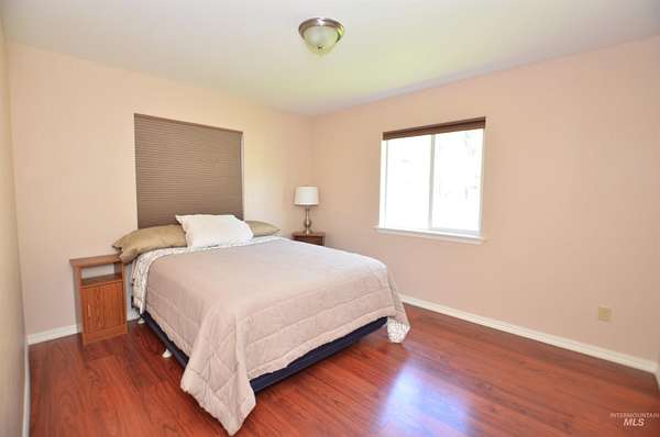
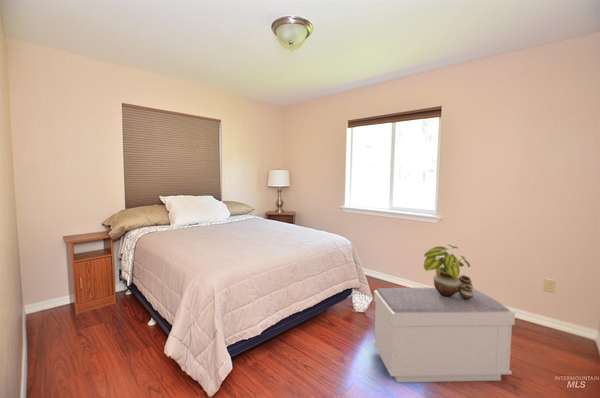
+ bench [372,287,516,383]
+ potted plant [423,244,474,300]
